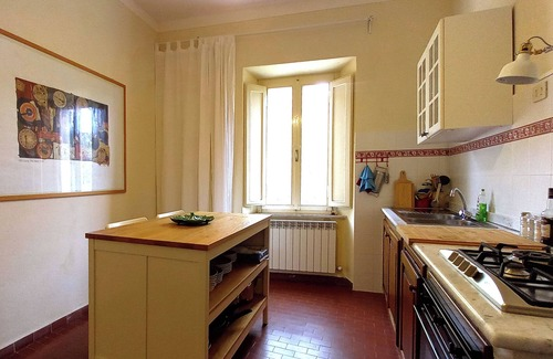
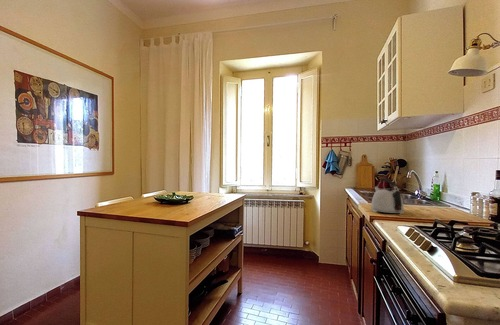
+ kettle [370,177,405,215]
